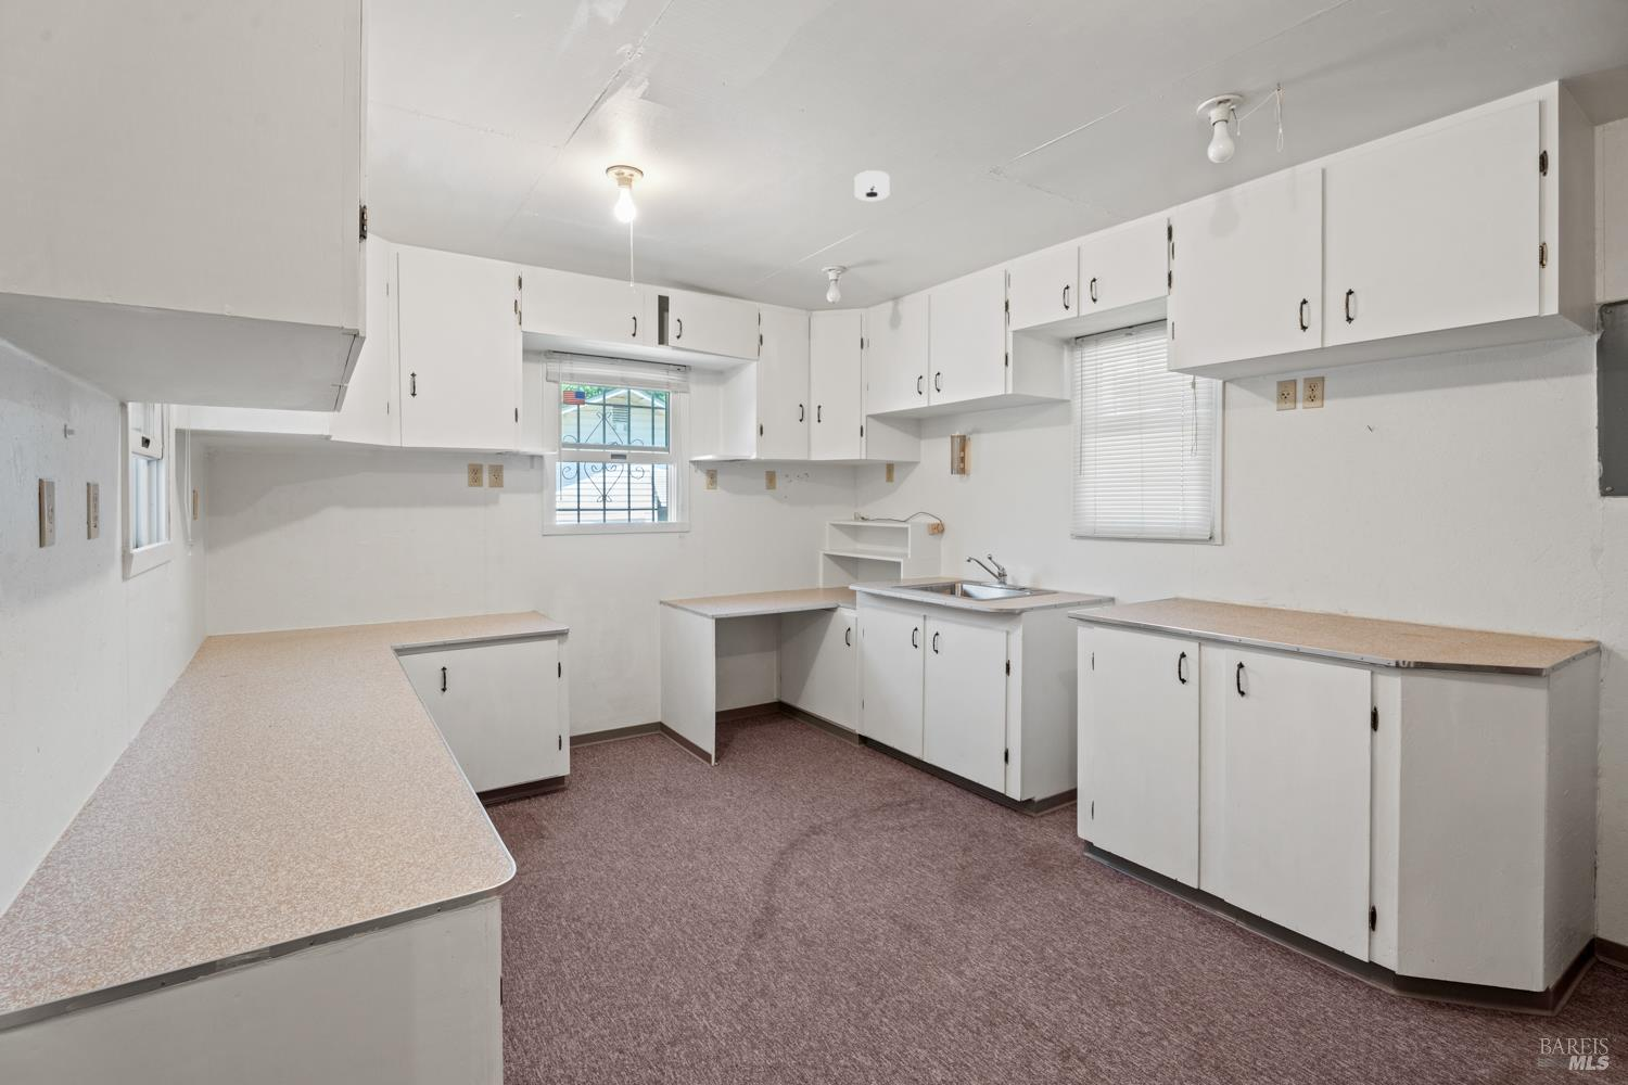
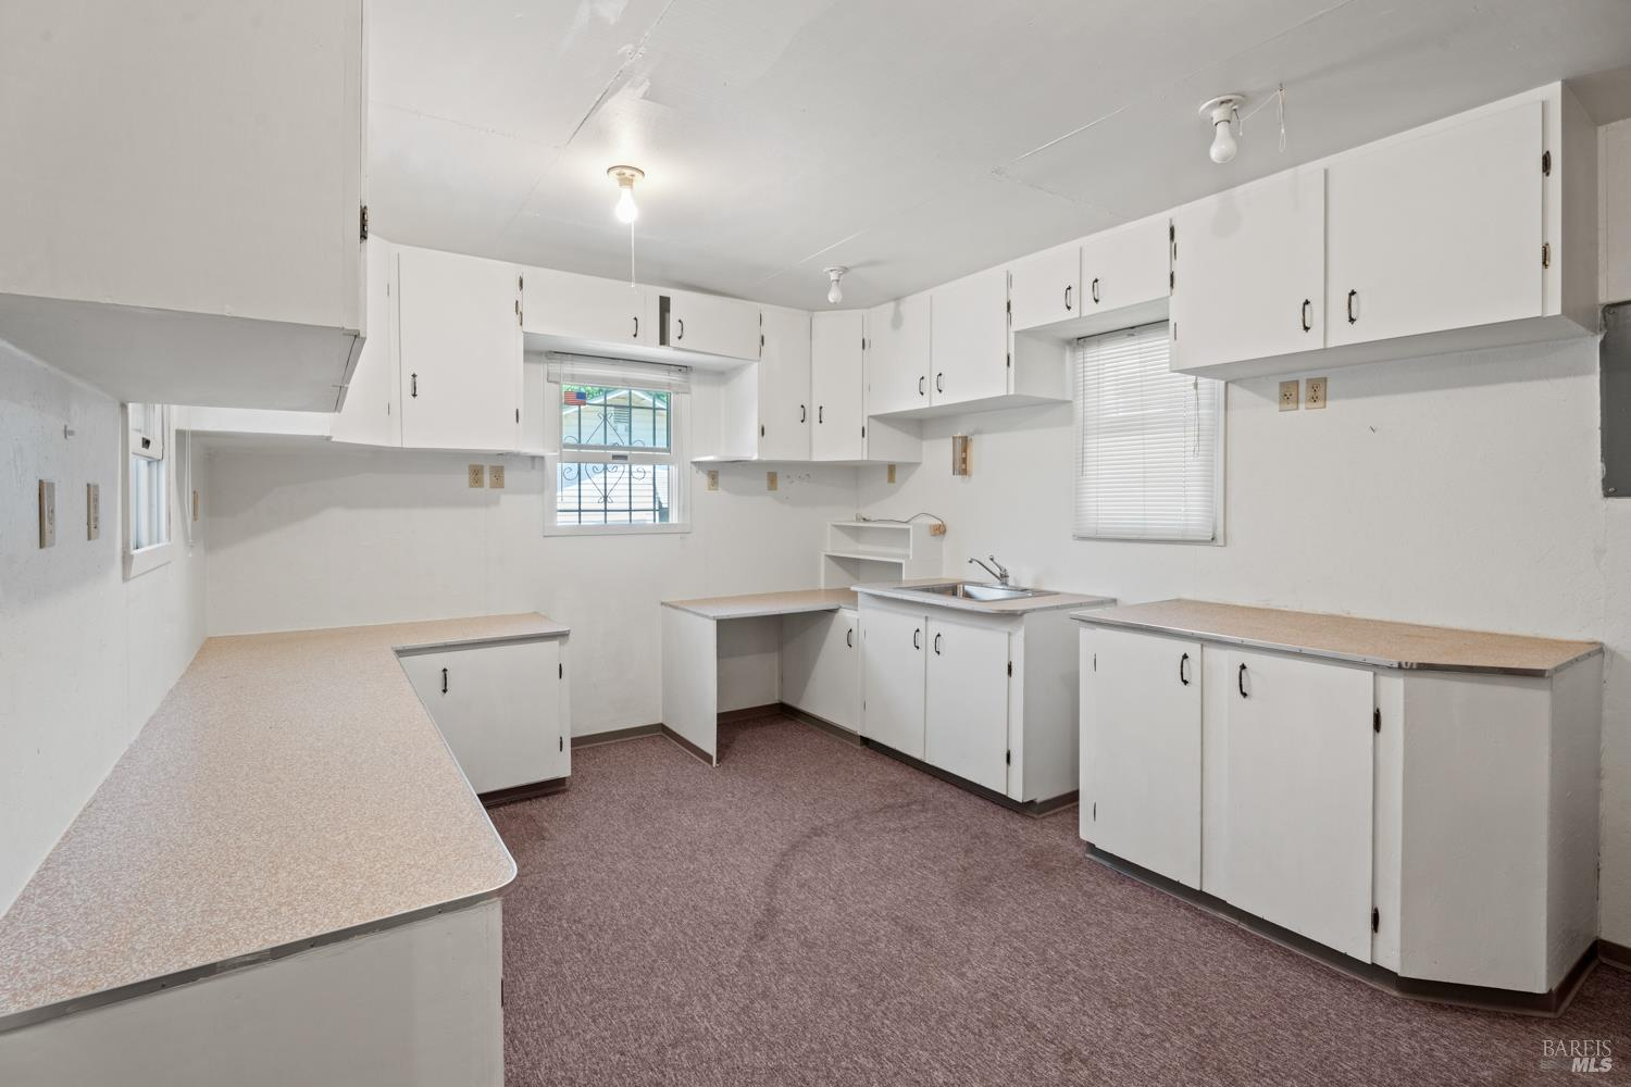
- smoke detector [853,170,892,202]
